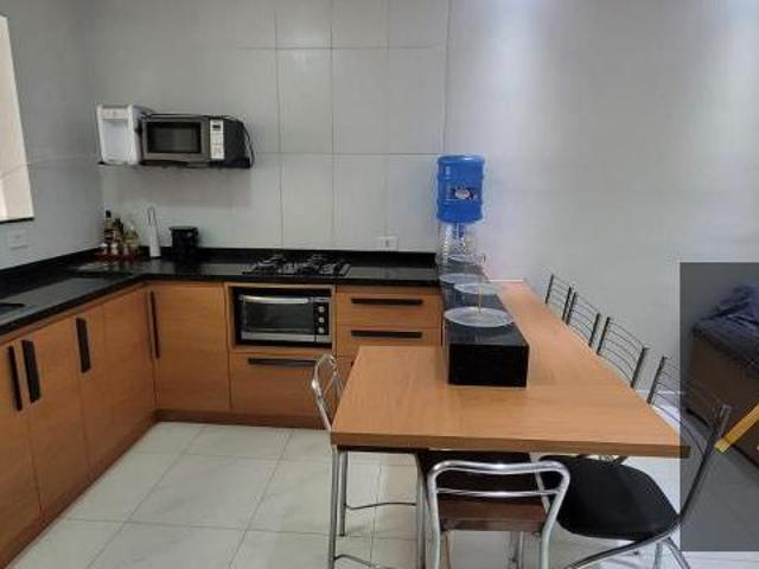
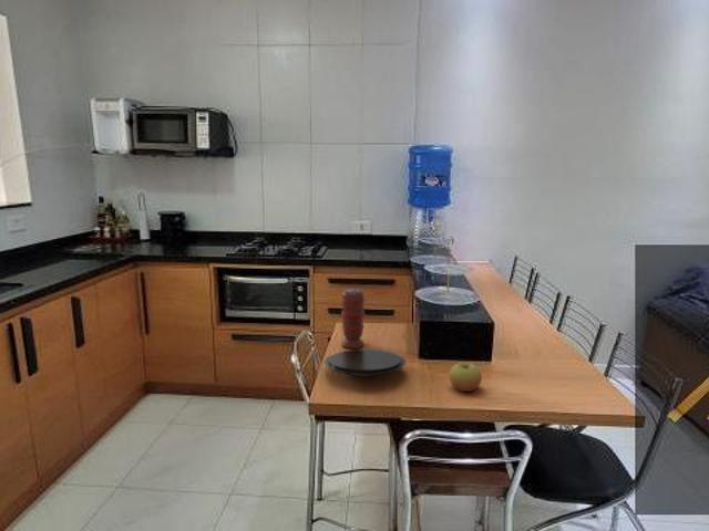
+ spice grinder [340,288,366,350]
+ apple [449,362,483,393]
+ plate [323,348,408,377]
